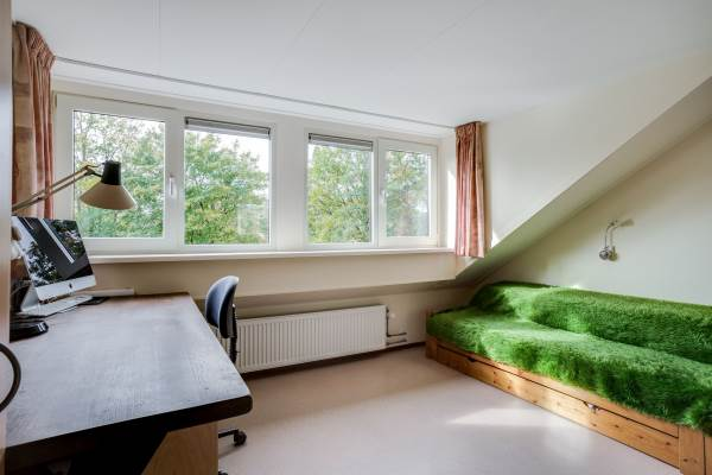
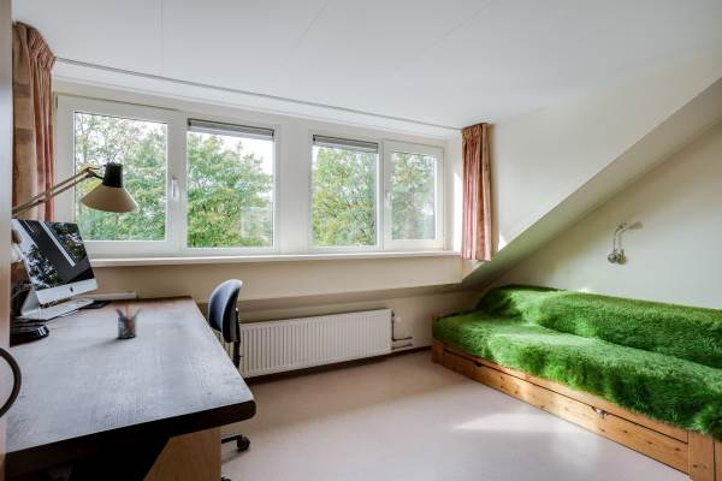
+ pen holder [114,303,143,340]
